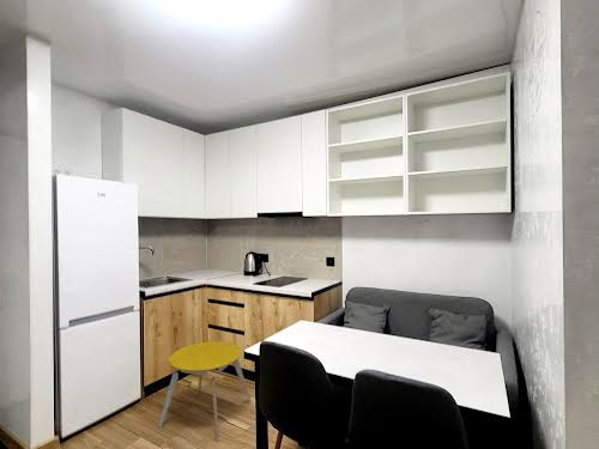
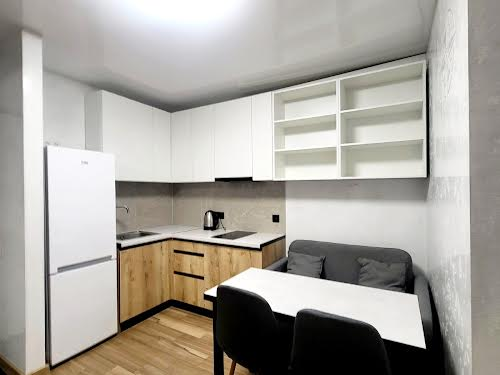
- stool [157,340,253,442]
